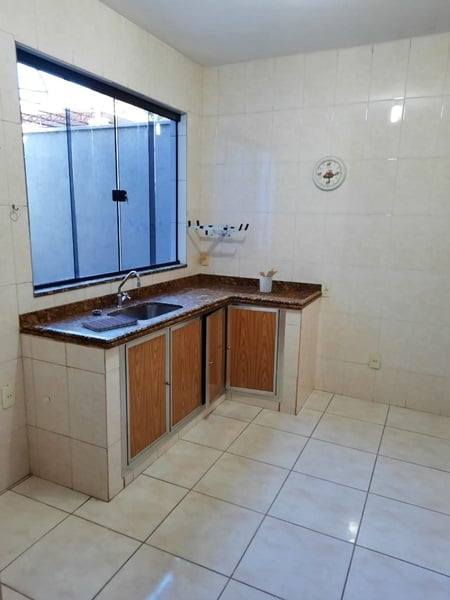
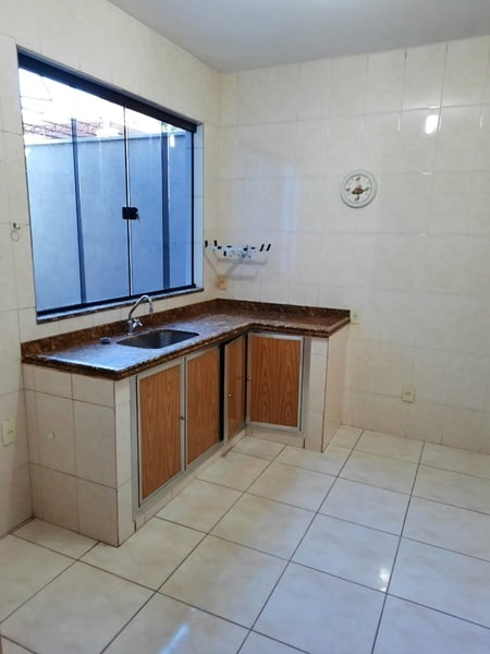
- dish towel [80,314,139,333]
- utensil holder [258,267,278,293]
